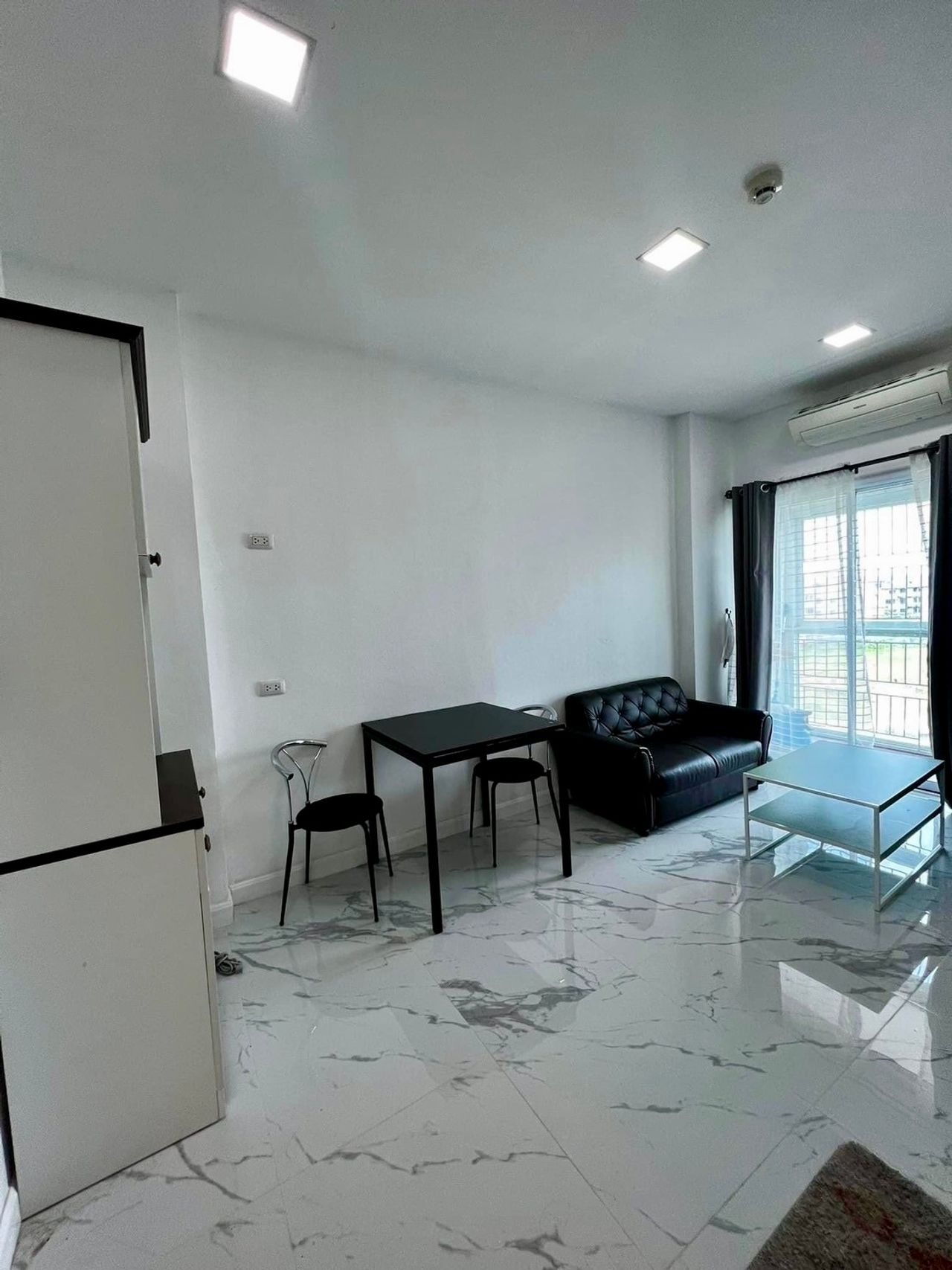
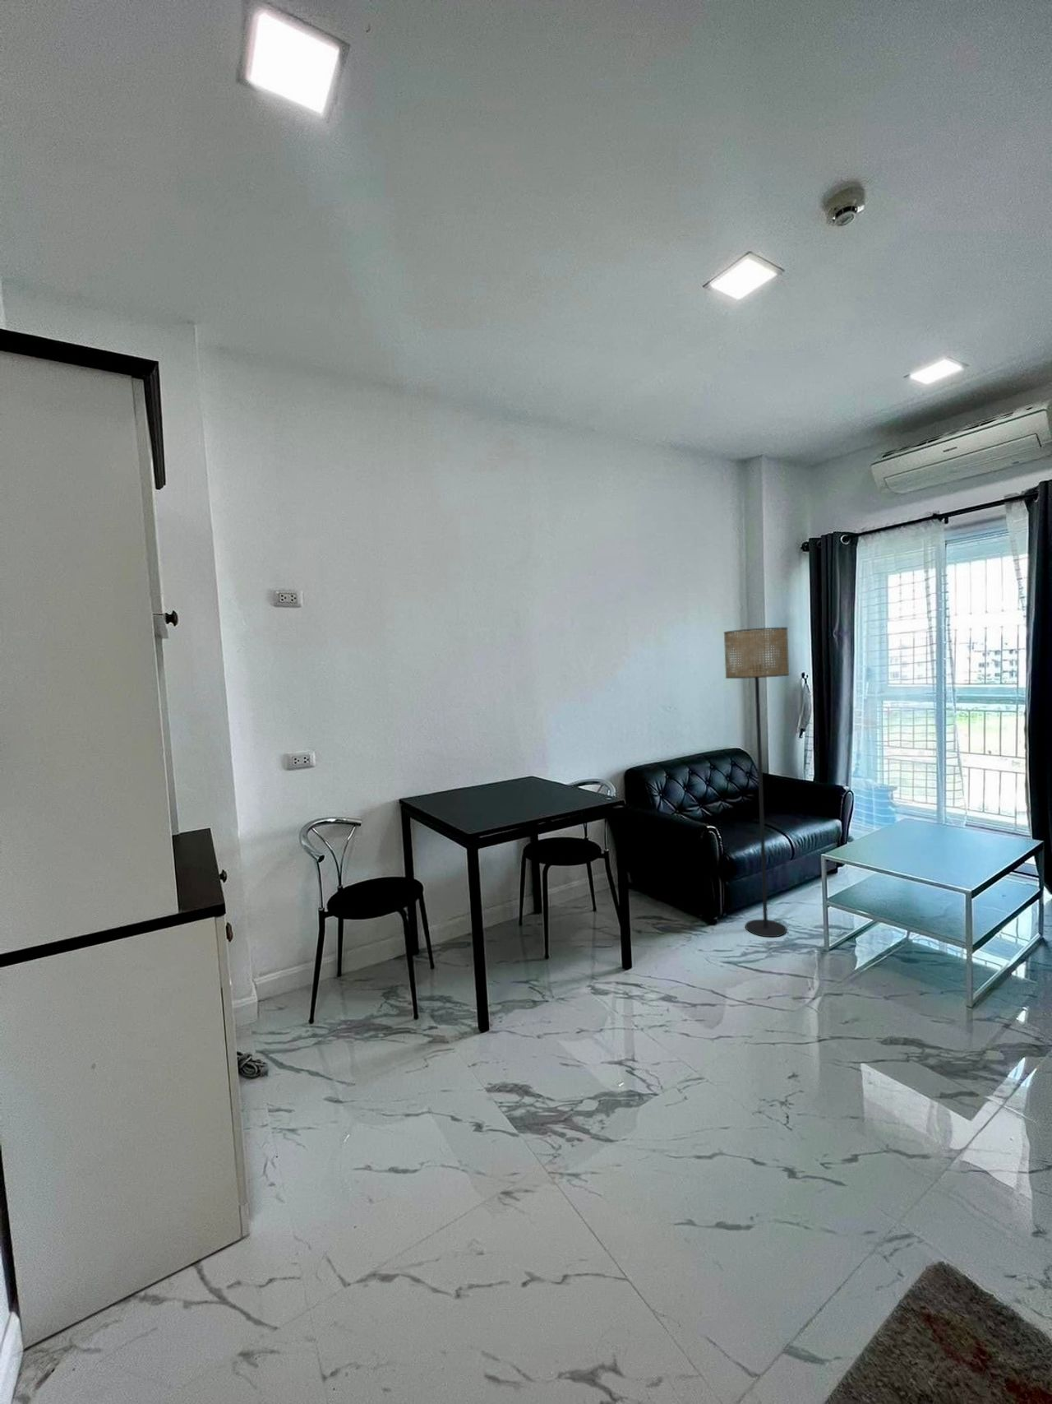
+ floor lamp [724,627,790,937]
